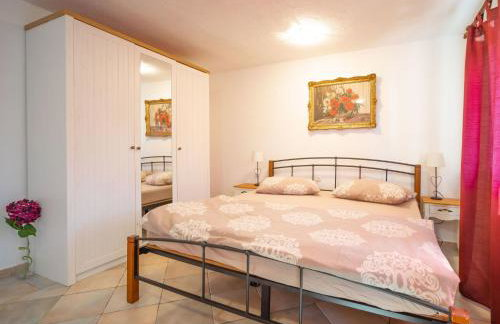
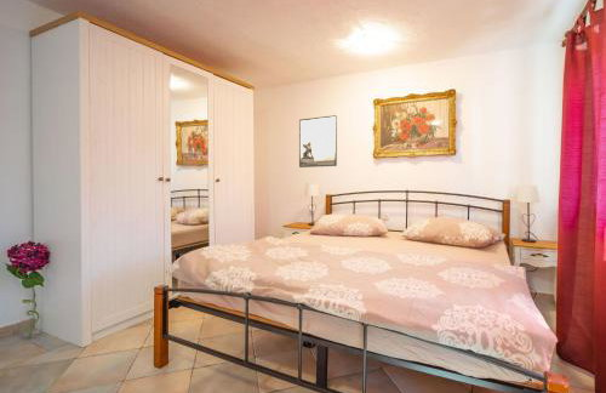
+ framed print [298,114,338,169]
